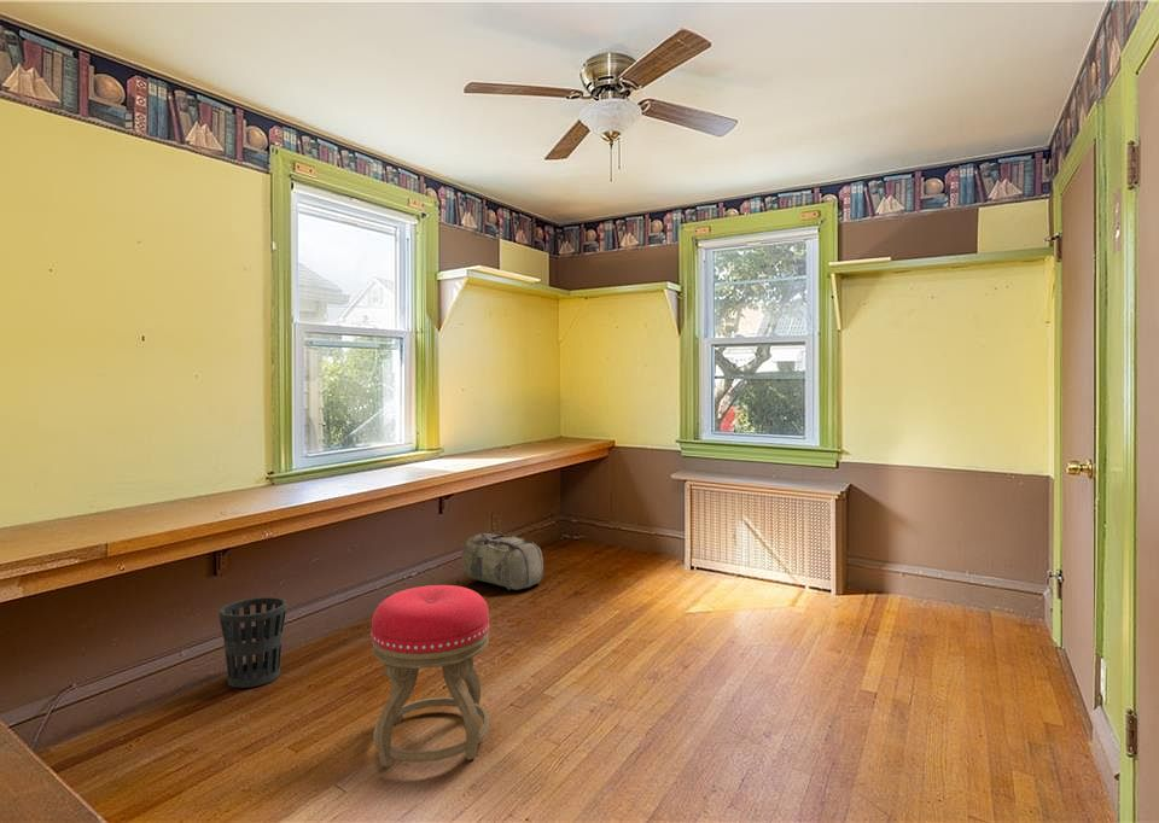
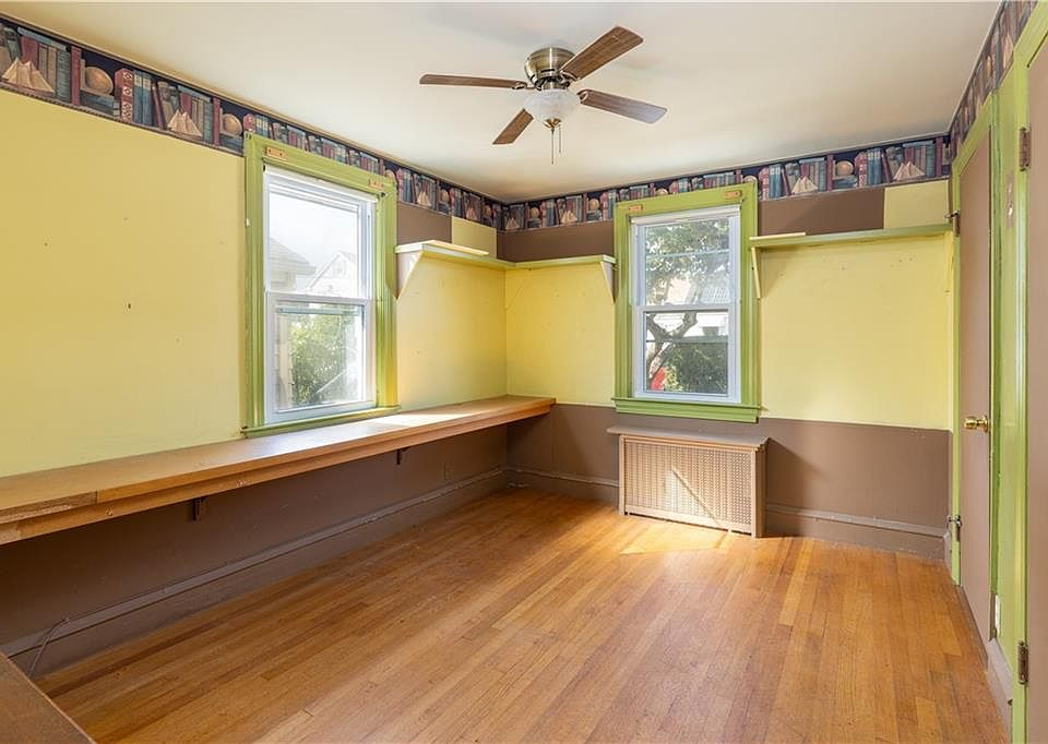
- backpack [460,530,544,591]
- wastebasket [219,596,287,689]
- stool [369,584,490,769]
